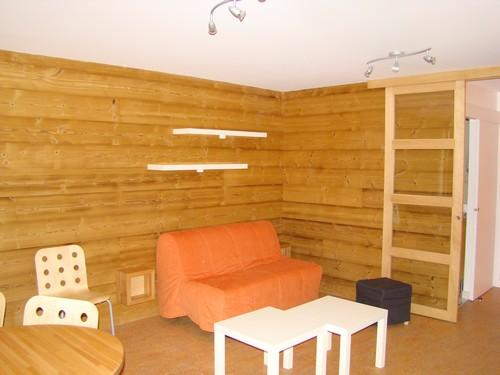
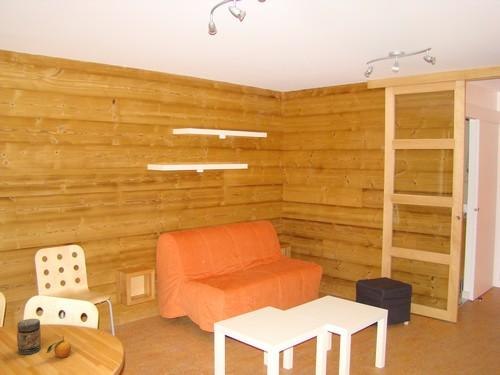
+ fruit [45,335,72,359]
+ jar [16,318,42,355]
